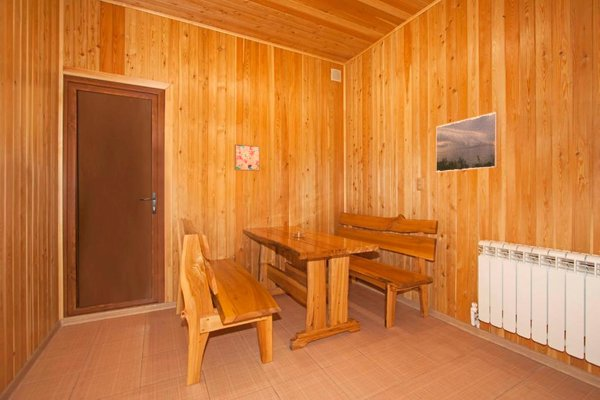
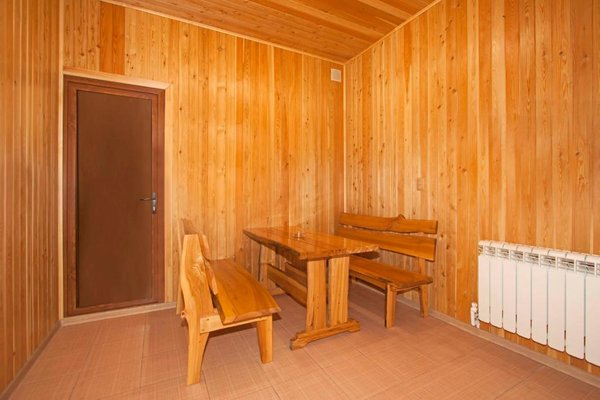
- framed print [435,111,499,173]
- wall art [234,143,261,172]
